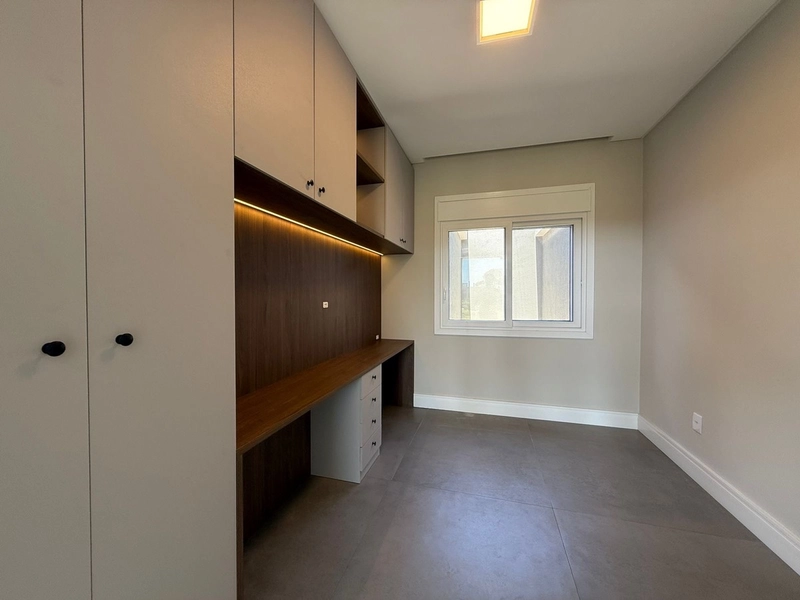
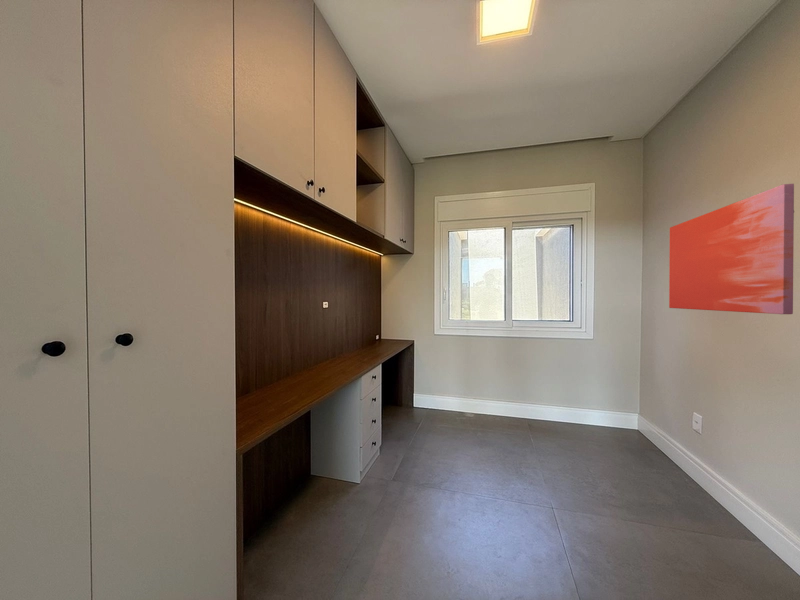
+ wall art [668,183,795,315]
